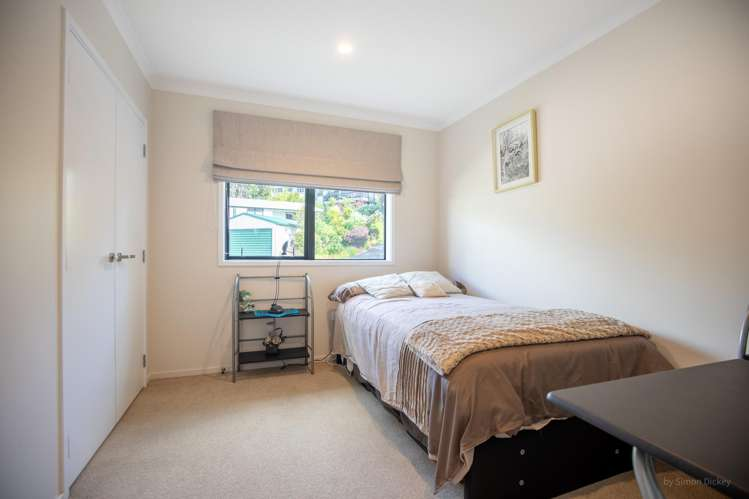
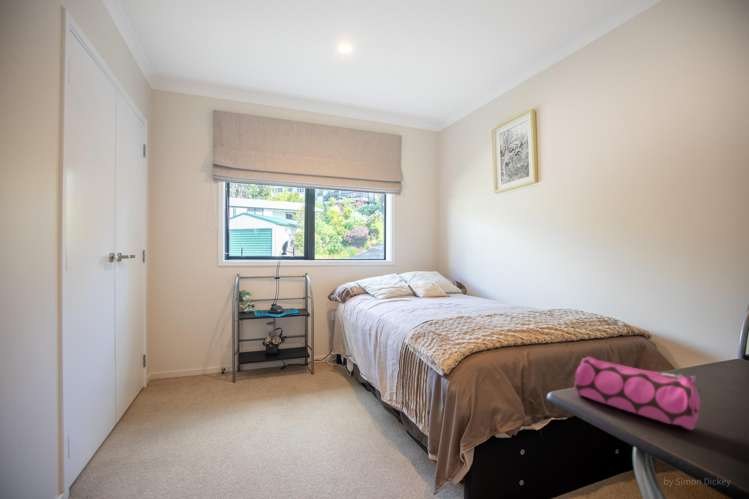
+ pencil case [573,356,702,431]
